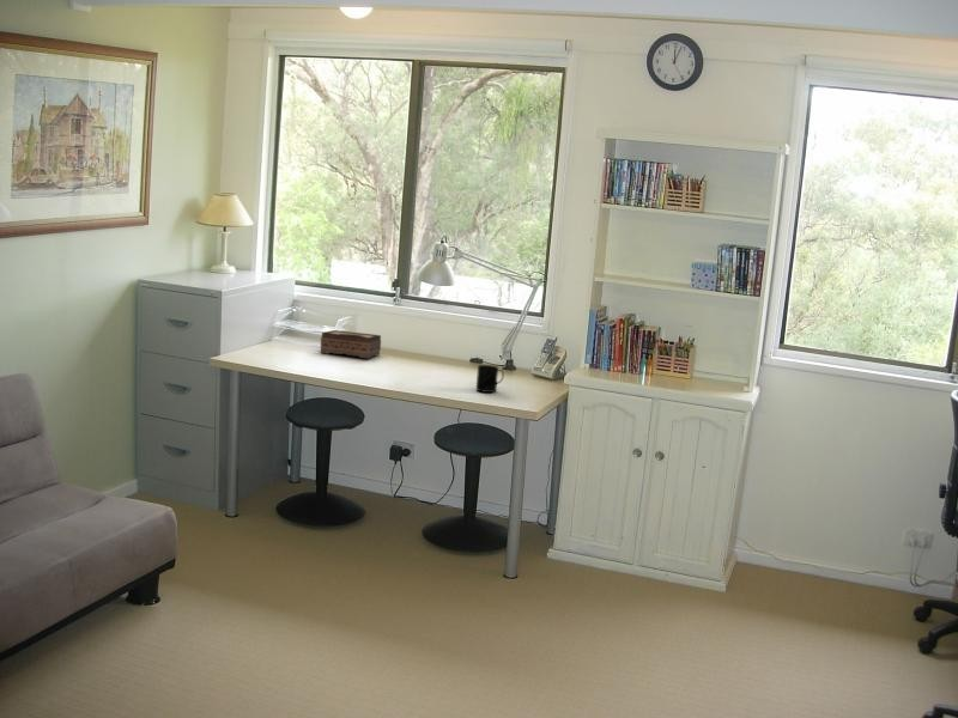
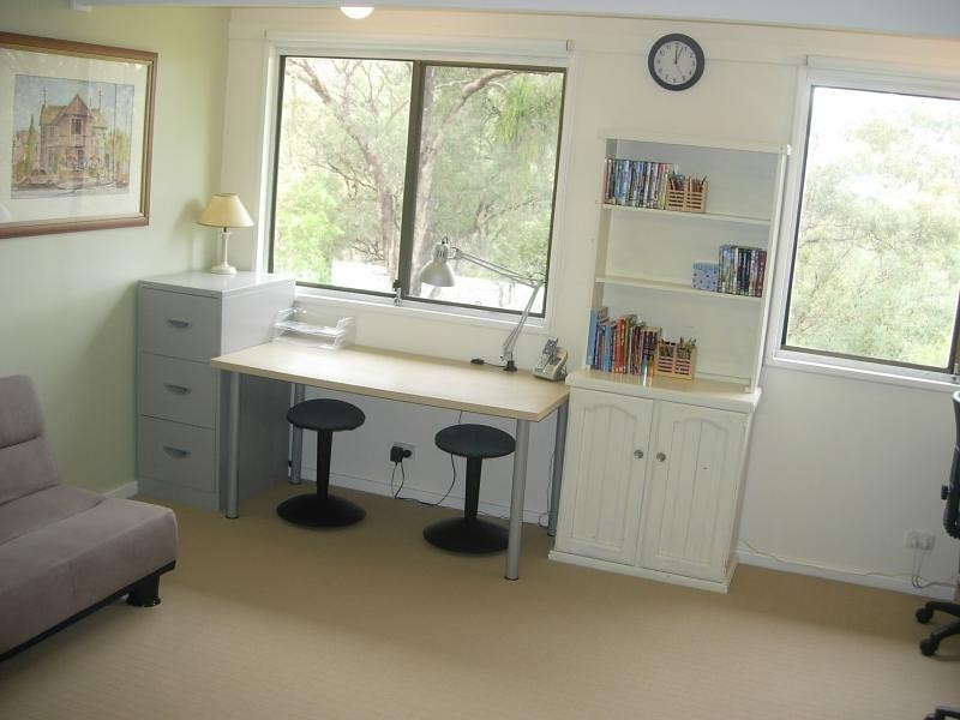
- tissue box [320,329,382,359]
- mug [475,364,505,394]
